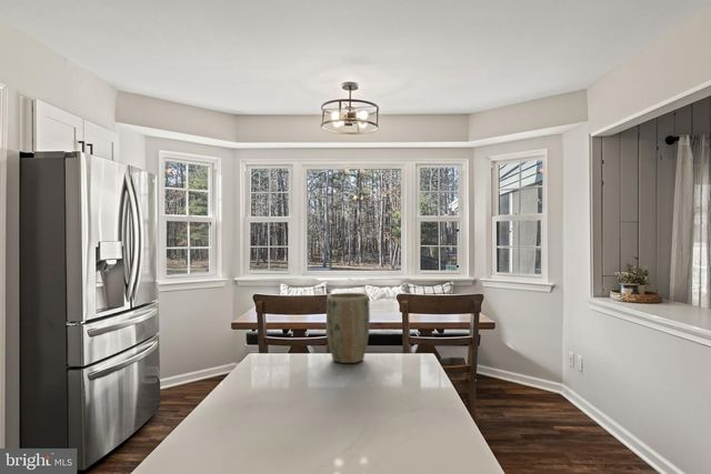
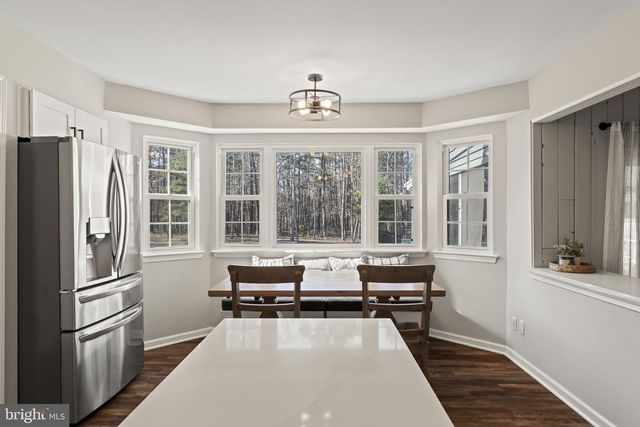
- plant pot [326,292,371,364]
